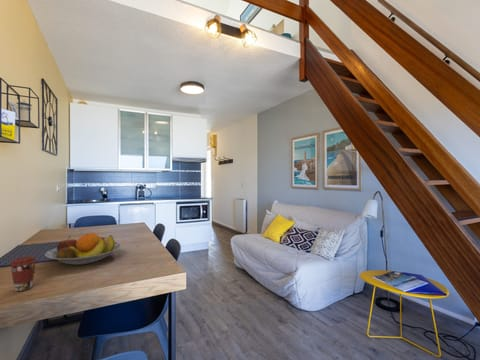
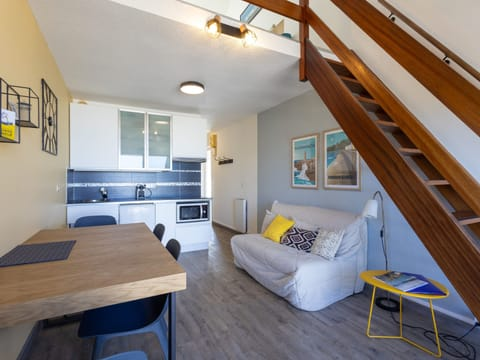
- coffee cup [9,255,38,292]
- fruit bowl [44,232,122,266]
